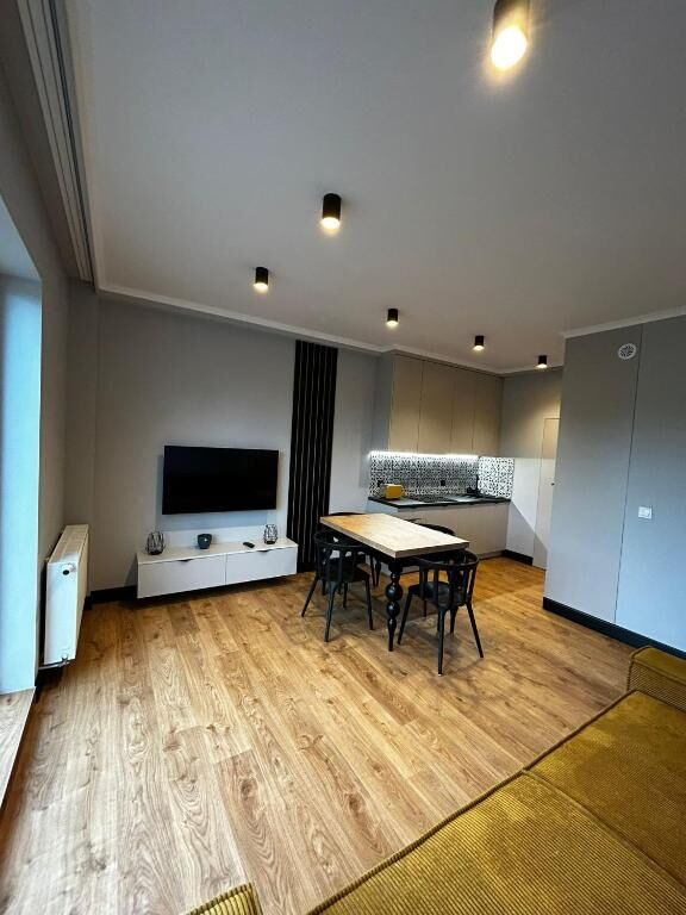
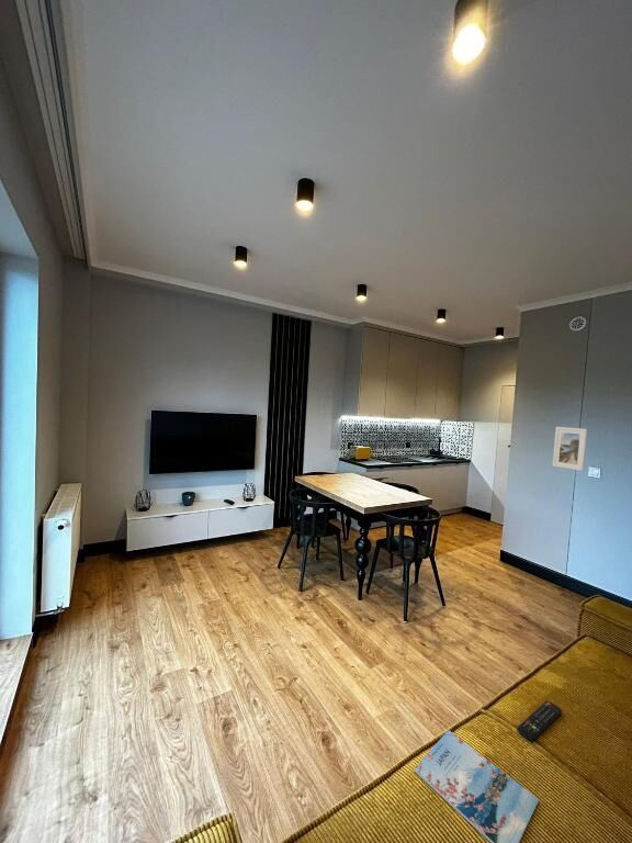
+ magazine [414,729,540,843]
+ remote control [516,699,563,742]
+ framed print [552,426,588,472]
